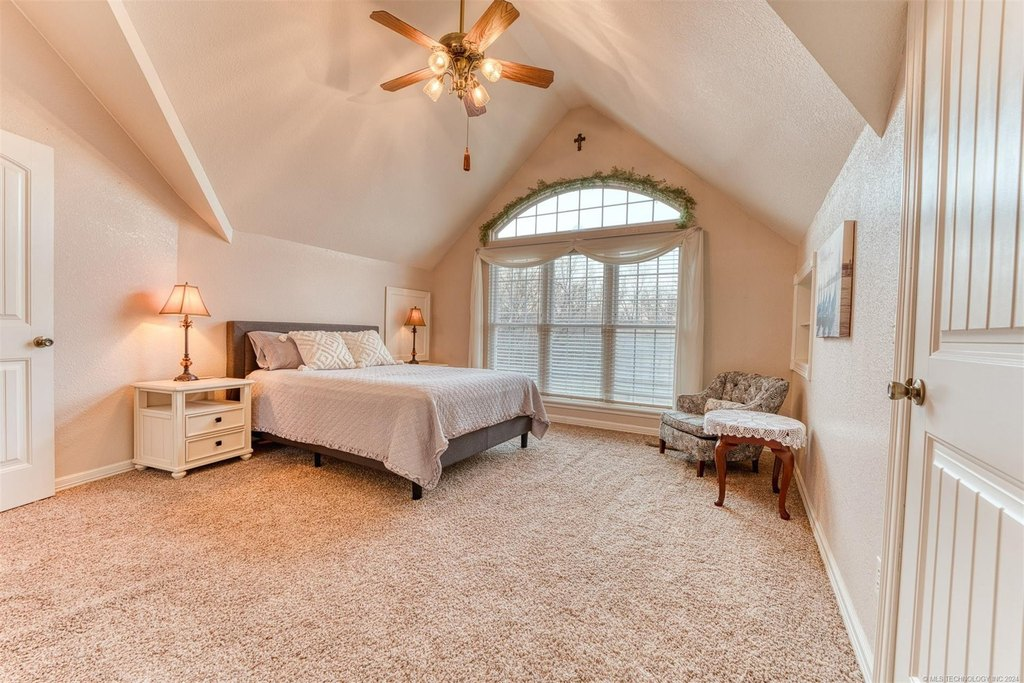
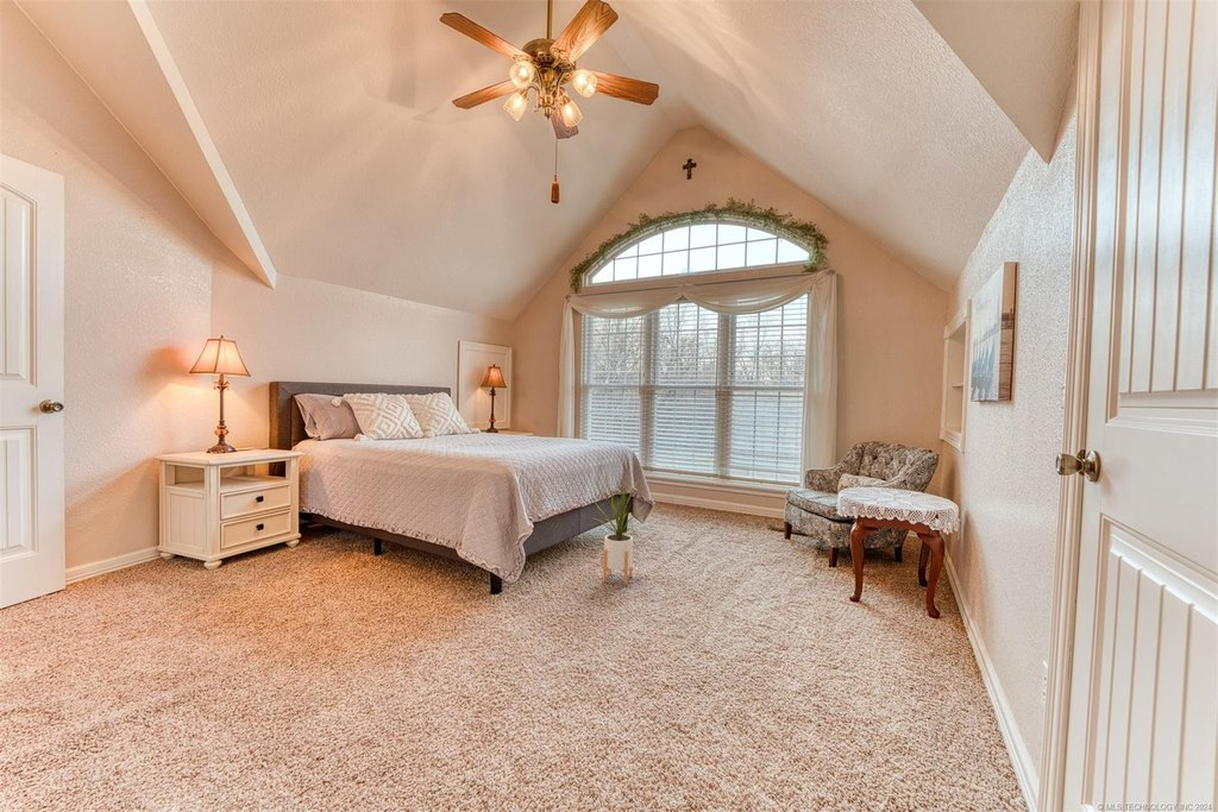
+ house plant [591,470,651,586]
